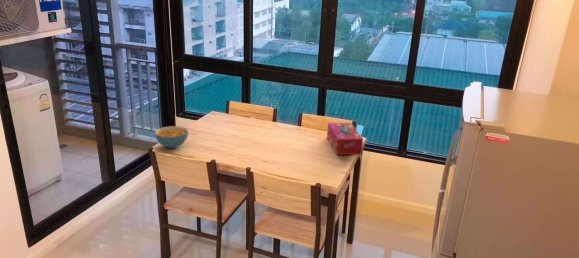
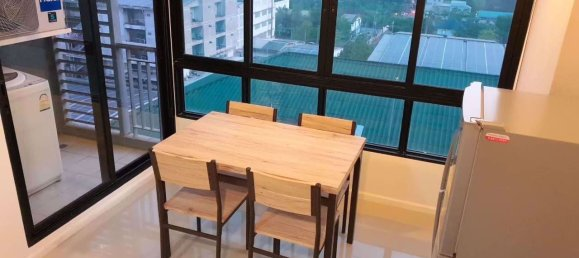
- cereal bowl [154,125,189,149]
- tissue box [326,122,364,156]
